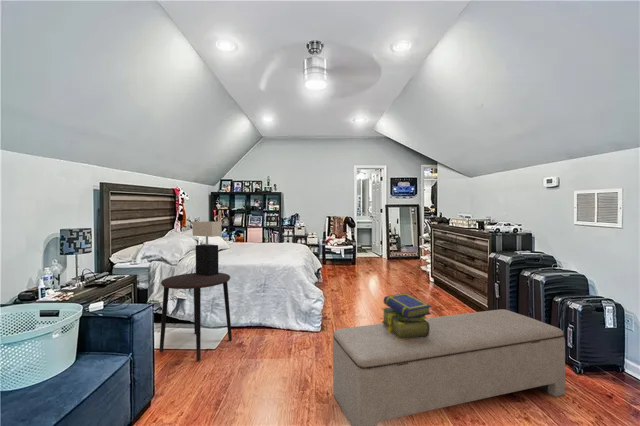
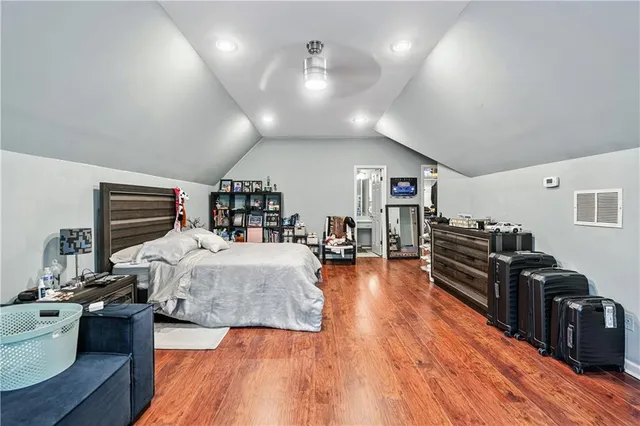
- side table [158,272,233,362]
- table lamp [191,221,222,276]
- bench [332,308,566,426]
- stack of books [381,292,432,340]
